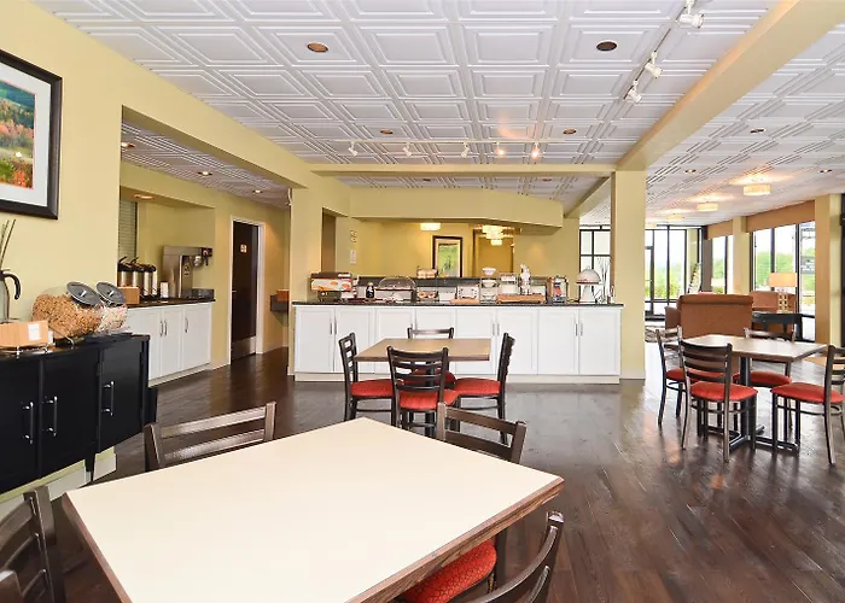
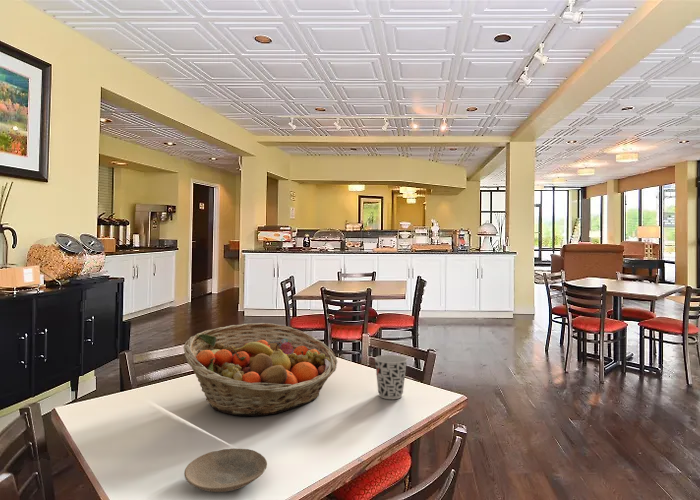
+ cup [373,354,408,400]
+ plate [183,447,268,493]
+ fruit basket [182,322,338,417]
